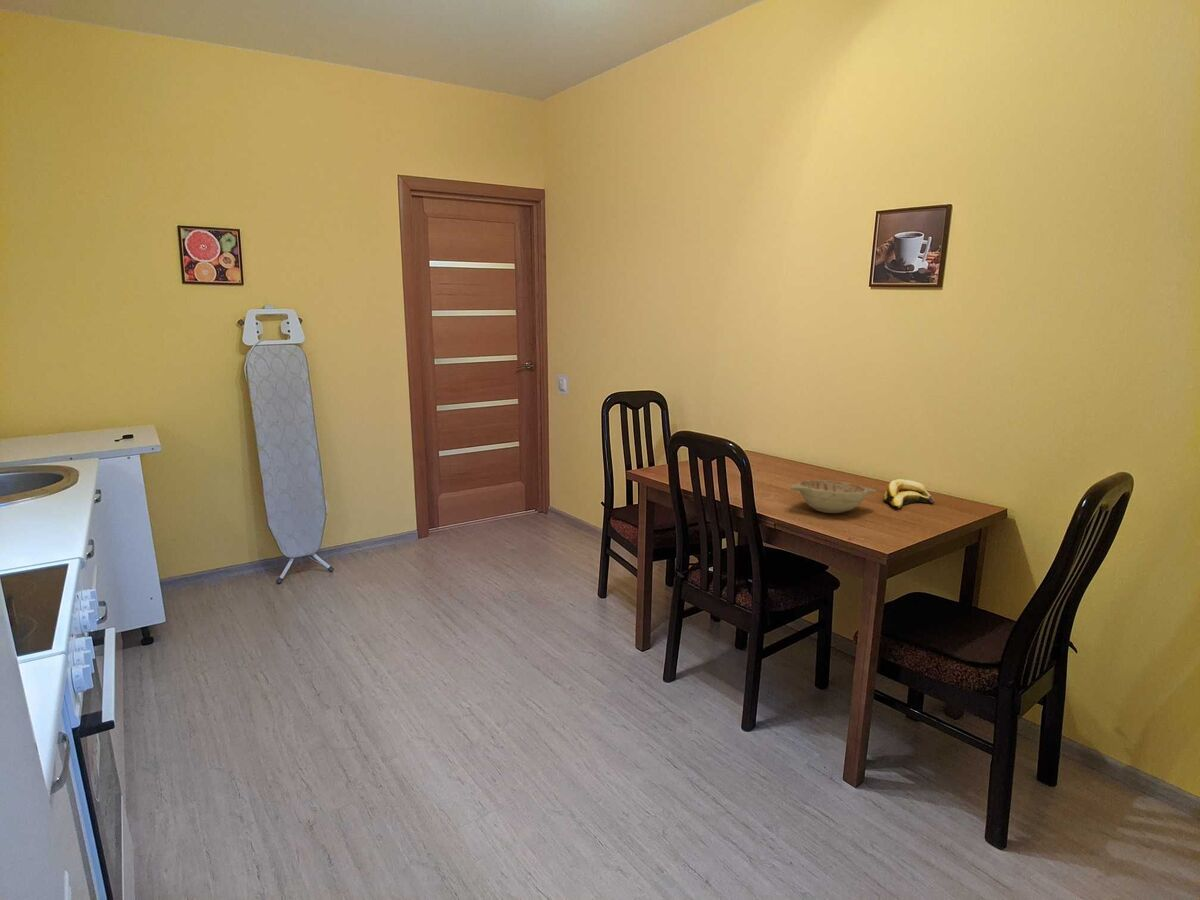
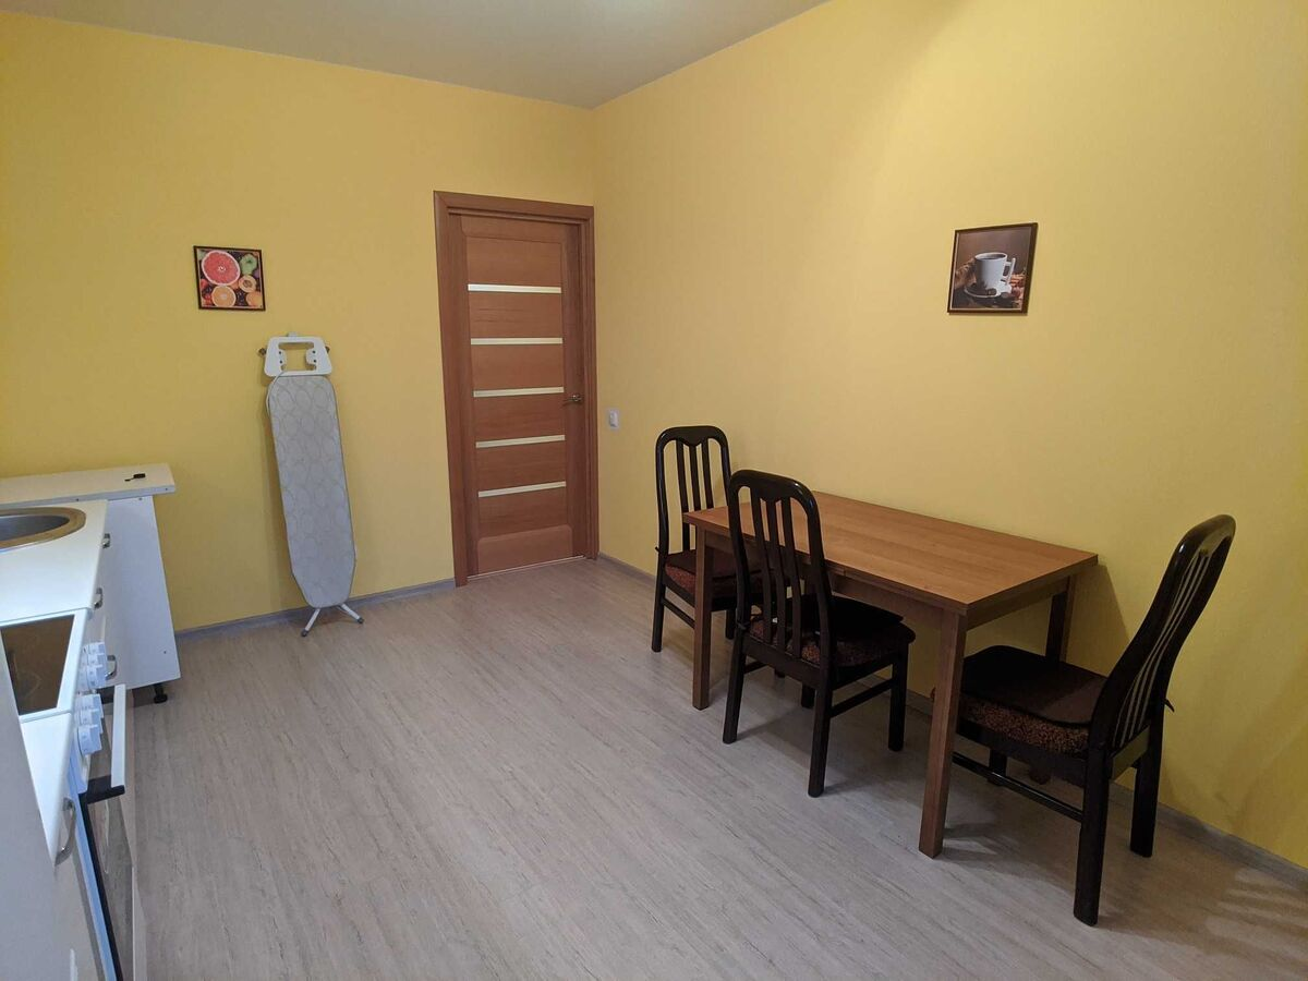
- decorative bowl [789,479,878,514]
- banana [882,478,936,509]
